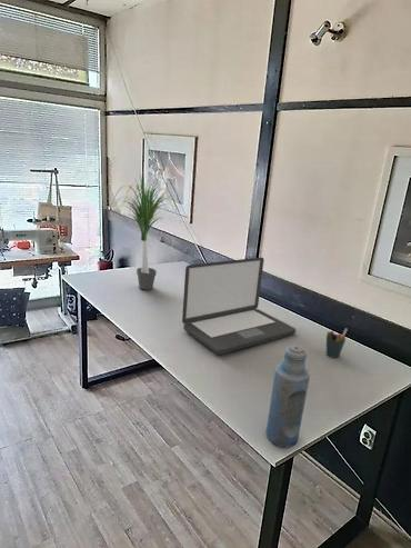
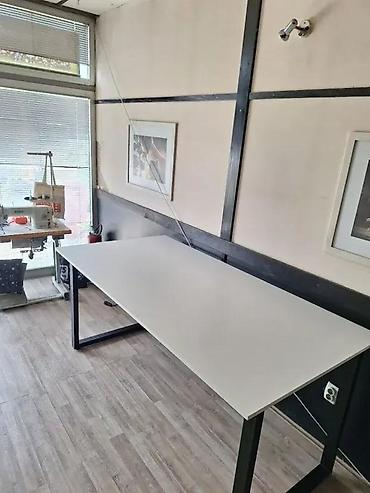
- potted plant [104,167,182,291]
- pen holder [325,327,349,359]
- laptop [181,257,297,356]
- bottle [265,343,311,448]
